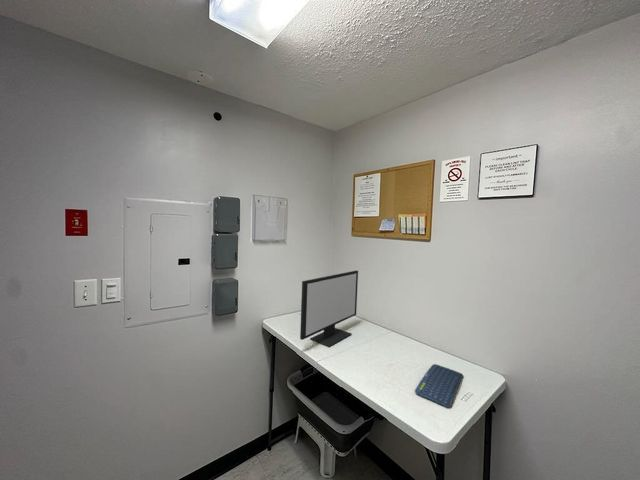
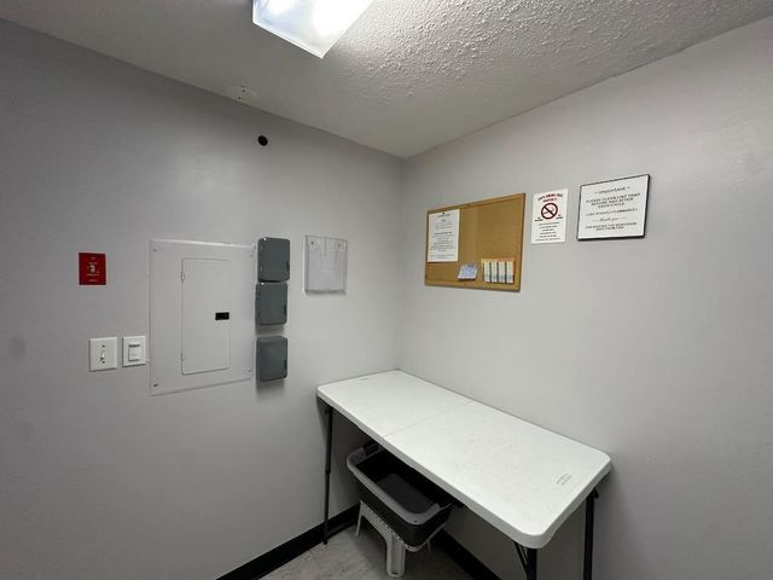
- keyboard [414,363,464,409]
- computer monitor [299,270,359,348]
